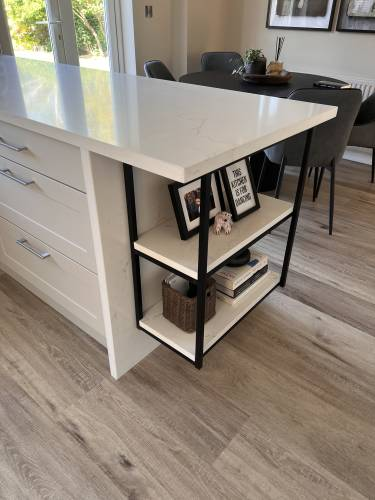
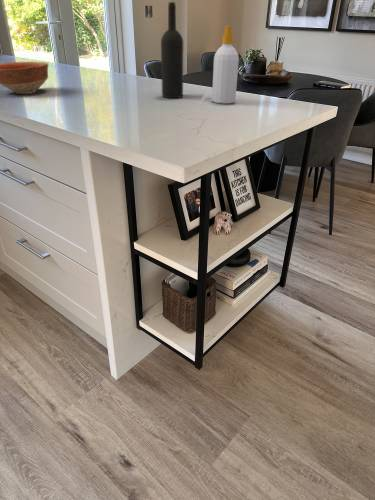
+ soap bottle [211,25,240,105]
+ bowl [0,61,49,95]
+ wine bottle [160,1,184,99]
